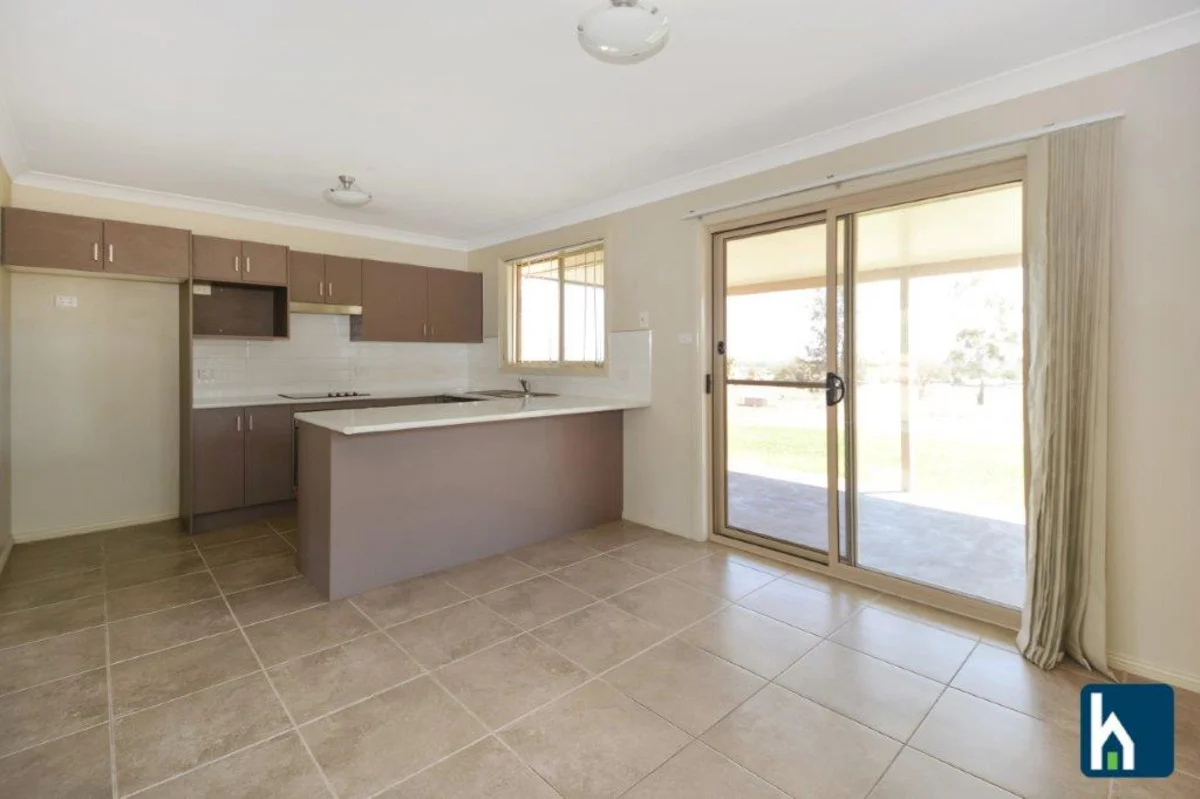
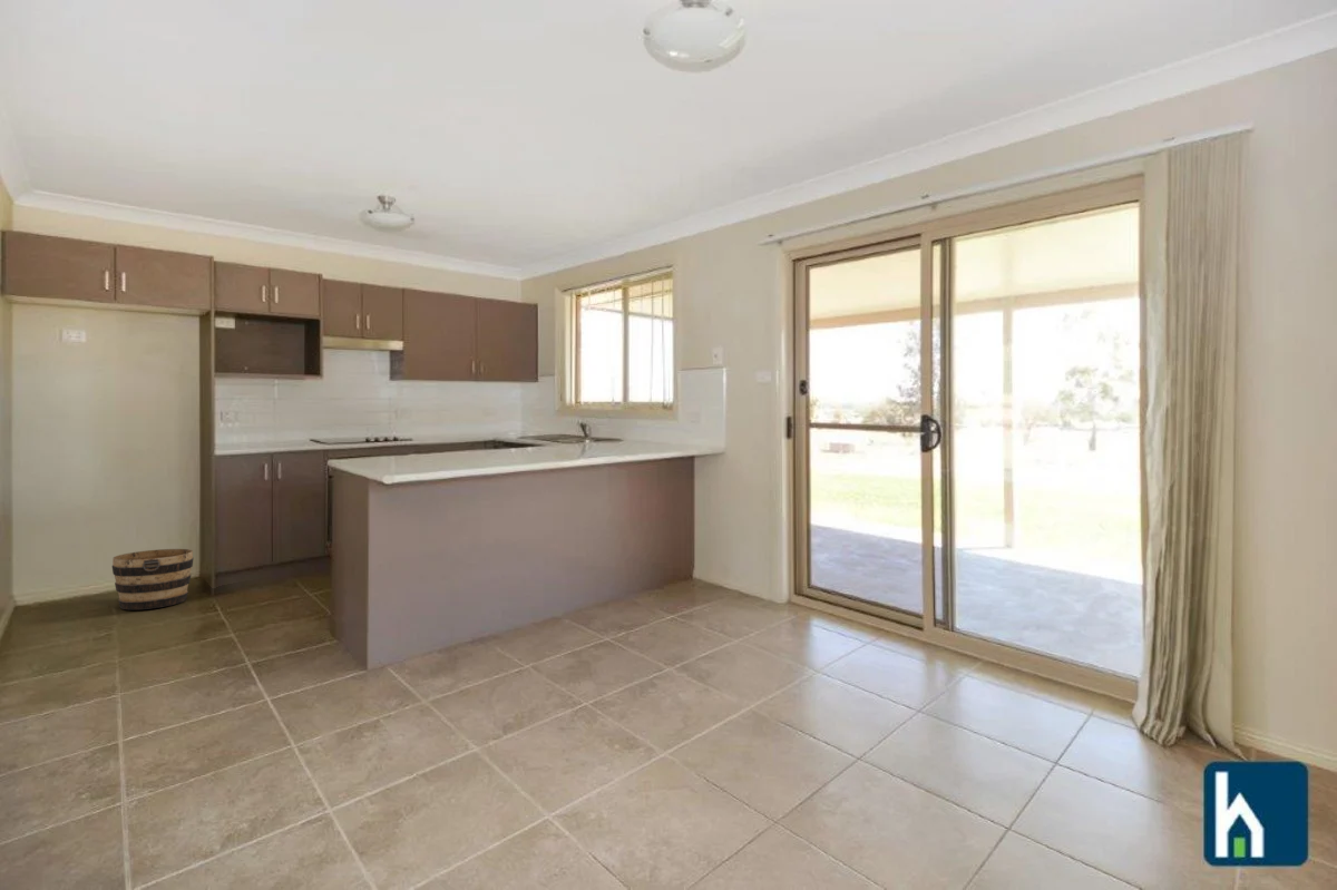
+ bucket [111,548,195,610]
